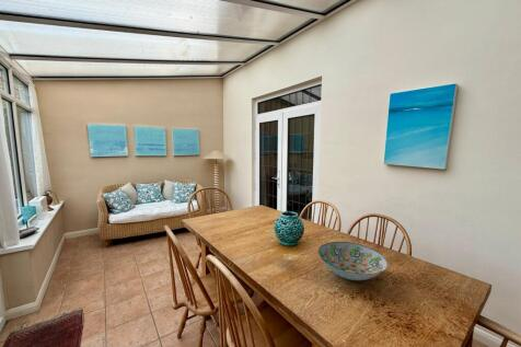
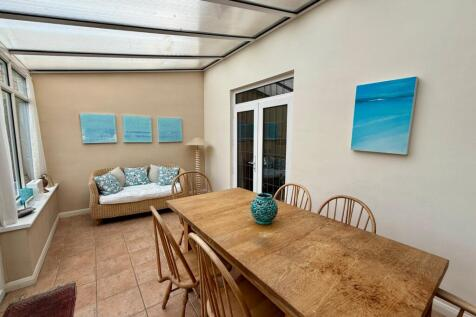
- decorative bowl [317,241,389,281]
